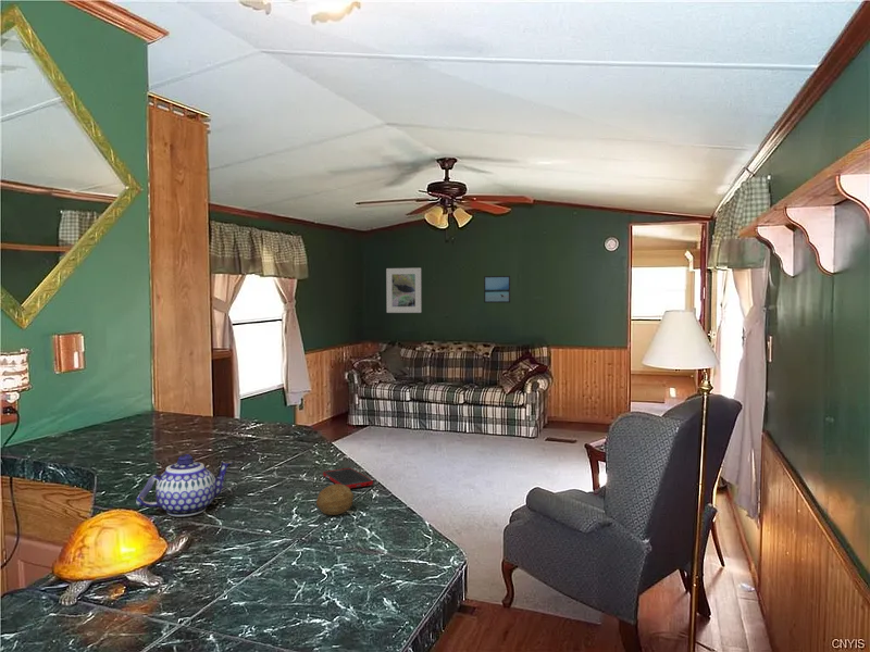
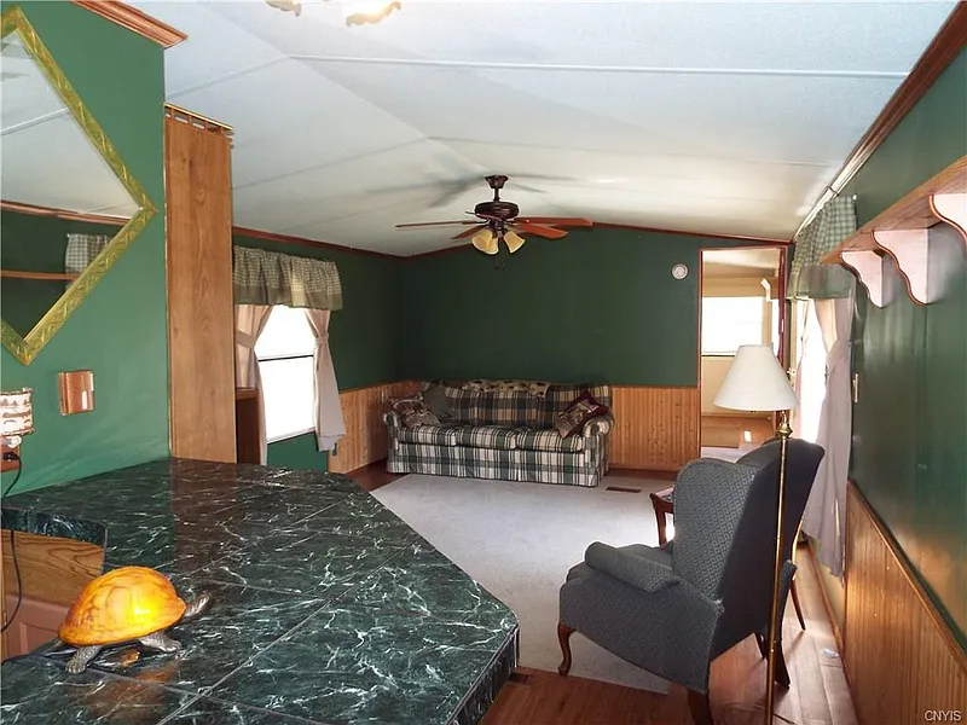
- fruit [315,484,355,516]
- teapot [135,453,235,517]
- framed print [483,275,511,304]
- cell phone [322,467,374,489]
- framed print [385,267,422,314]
